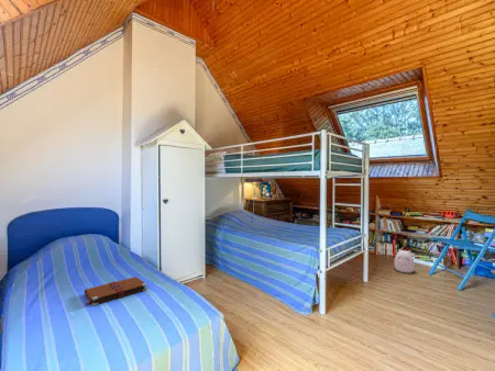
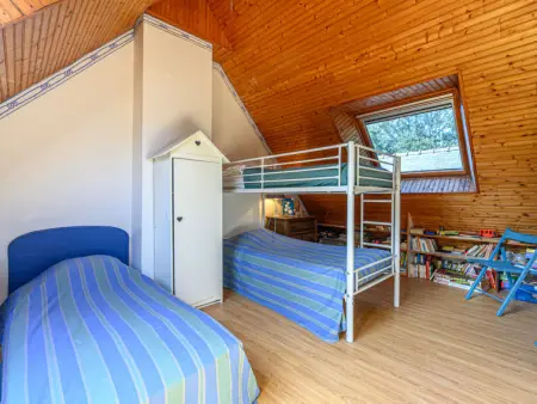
- book [84,276,148,307]
- plush toy [394,248,416,274]
